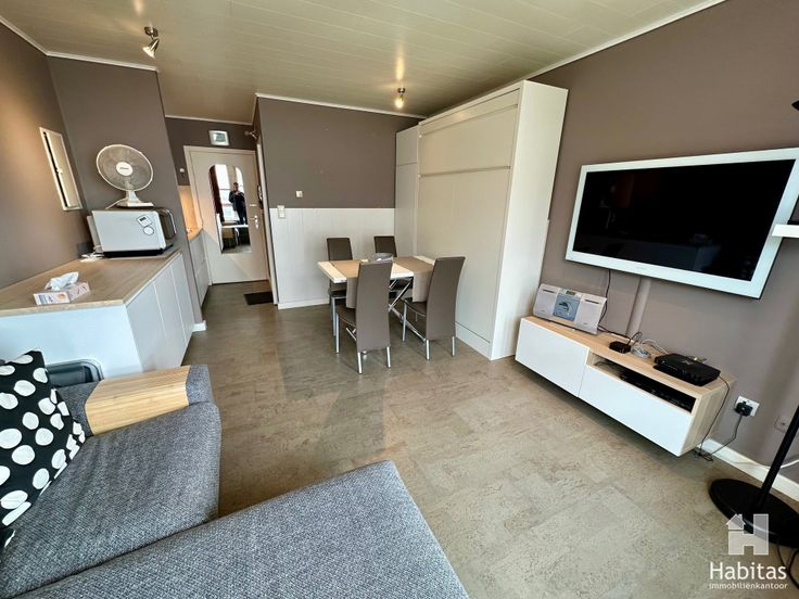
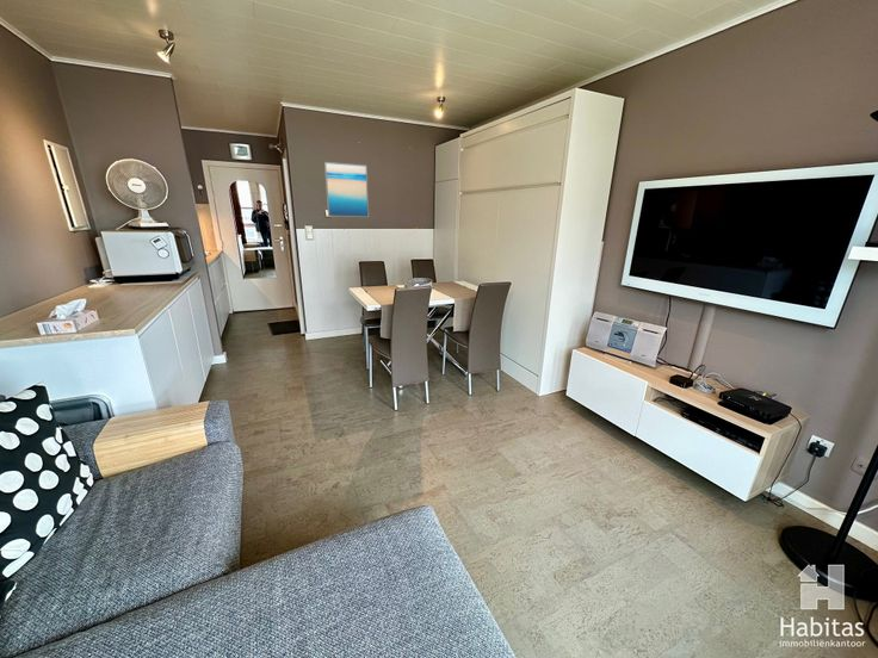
+ wall art [323,161,370,218]
